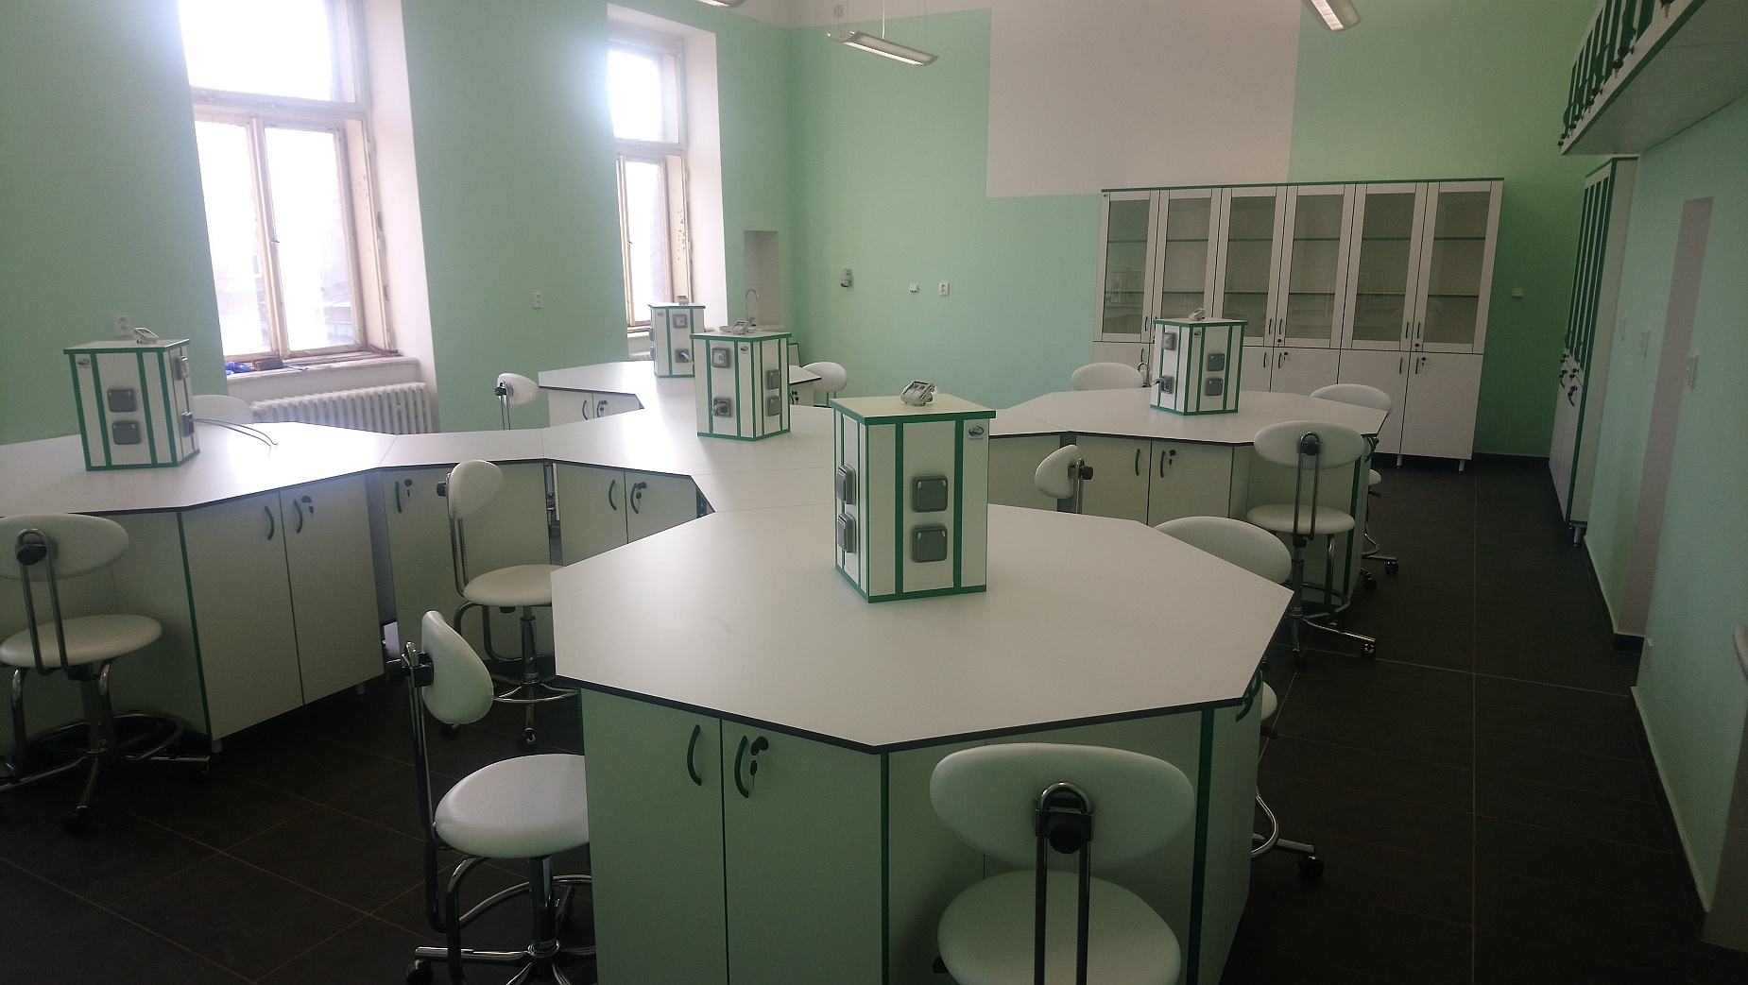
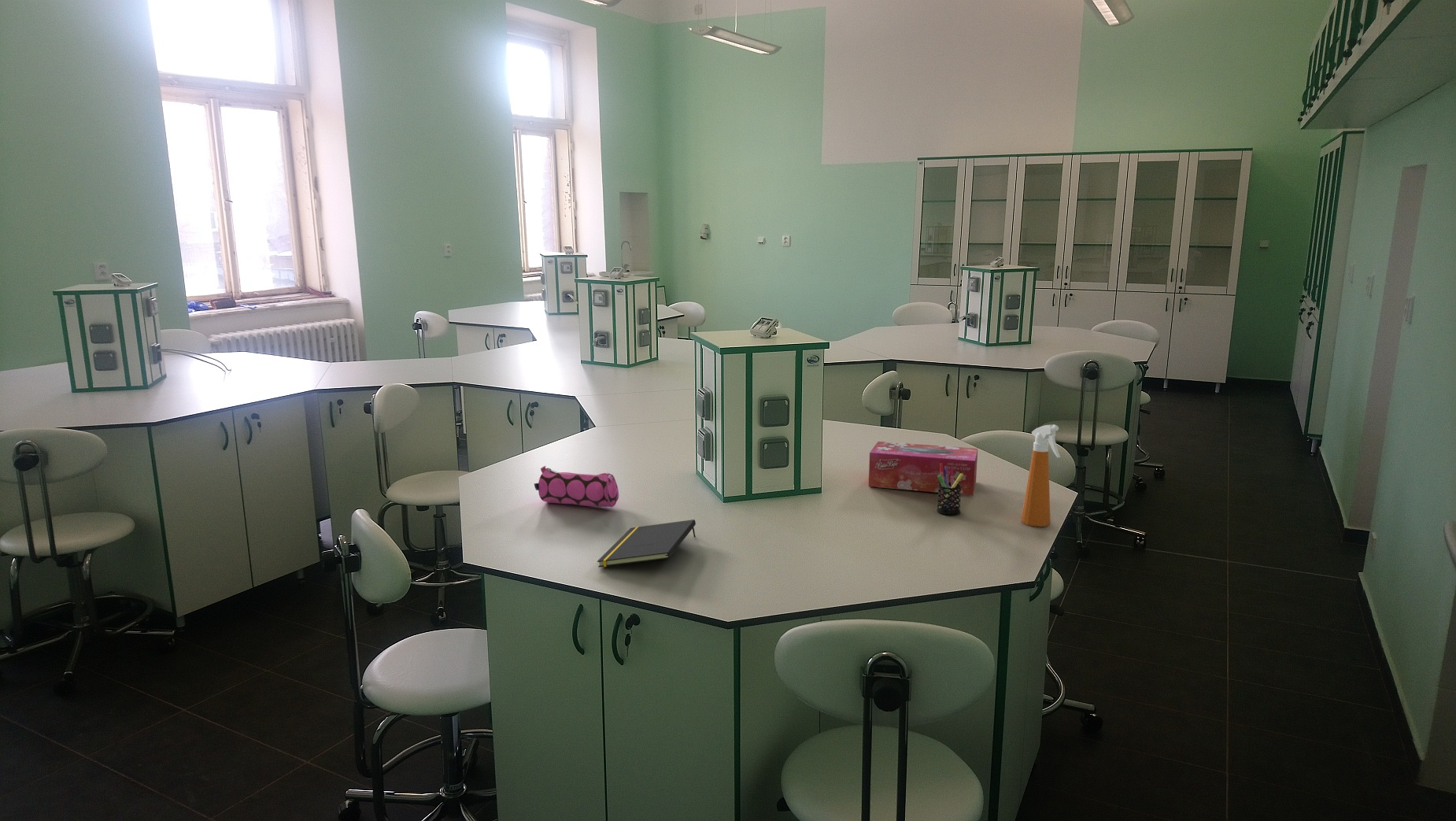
+ pencil case [534,465,619,508]
+ pen holder [936,464,963,516]
+ notepad [597,519,697,568]
+ tissue box [868,441,978,497]
+ spray bottle [1021,423,1062,527]
